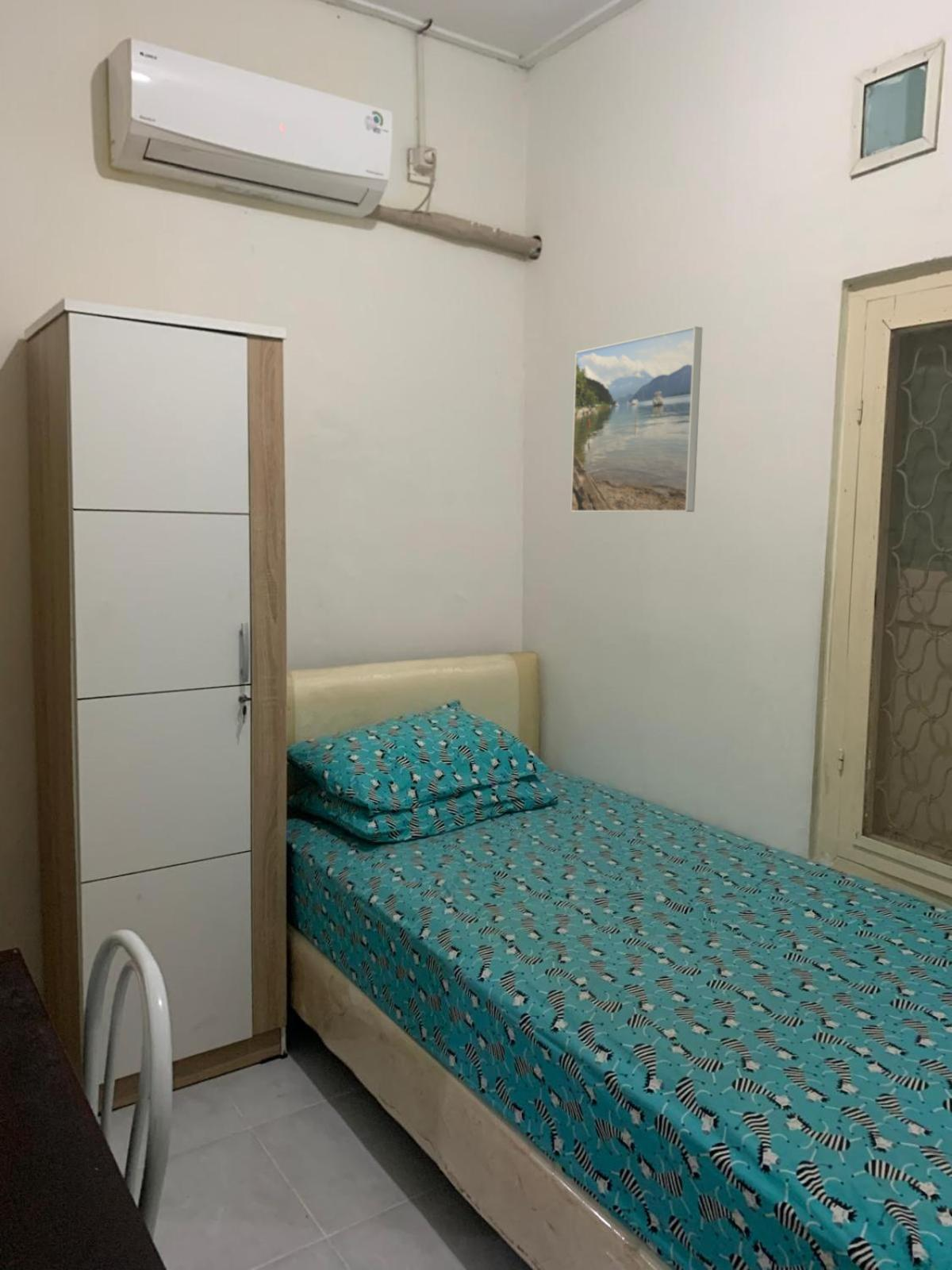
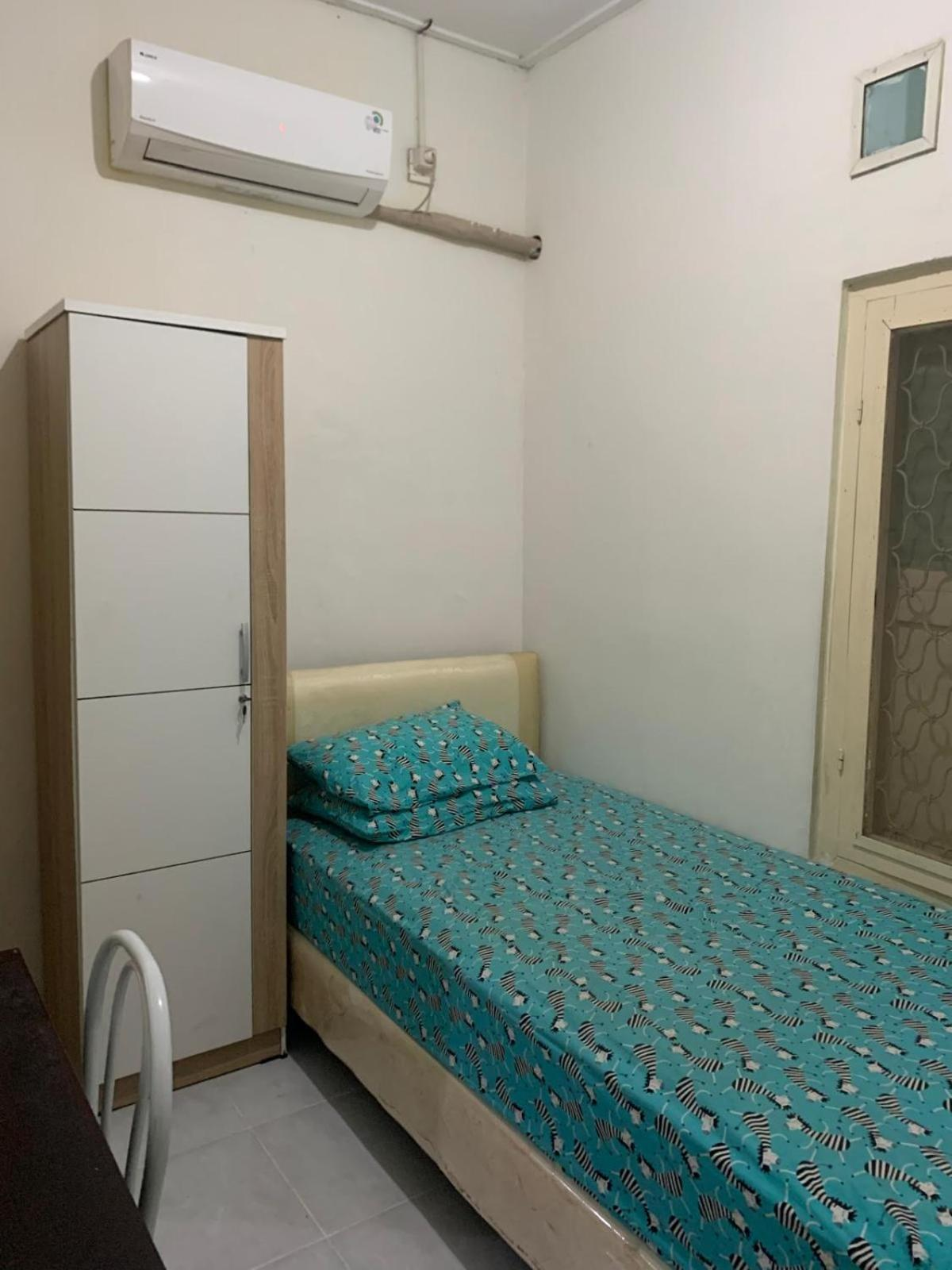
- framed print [570,325,704,513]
